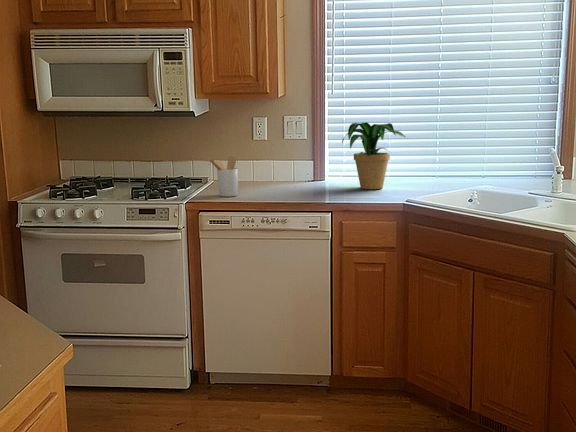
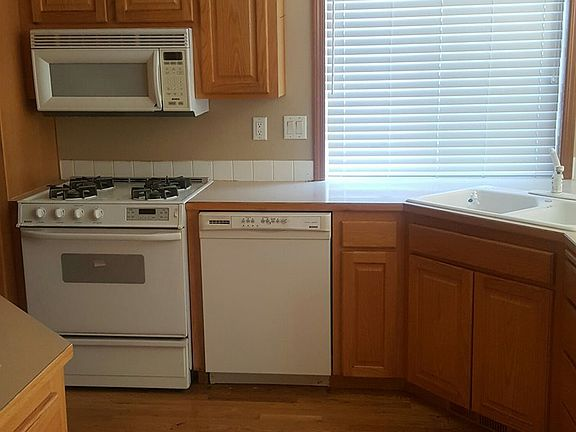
- utensil holder [207,155,239,198]
- potted plant [341,121,407,190]
